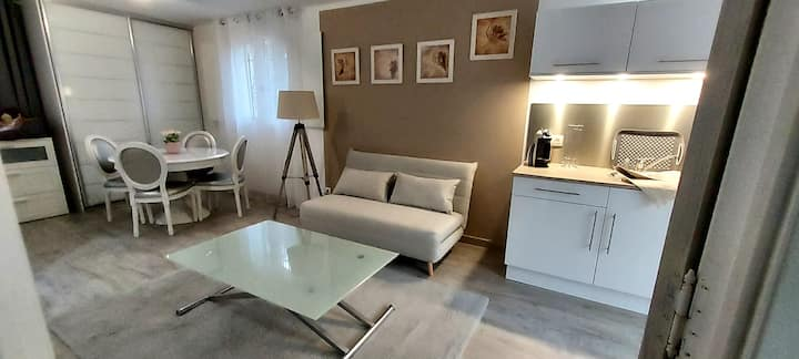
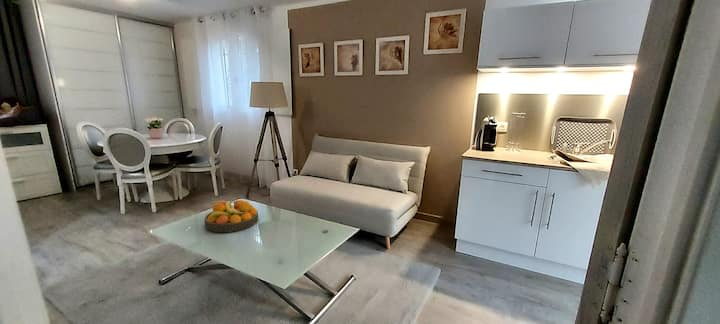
+ fruit bowl [203,199,259,233]
